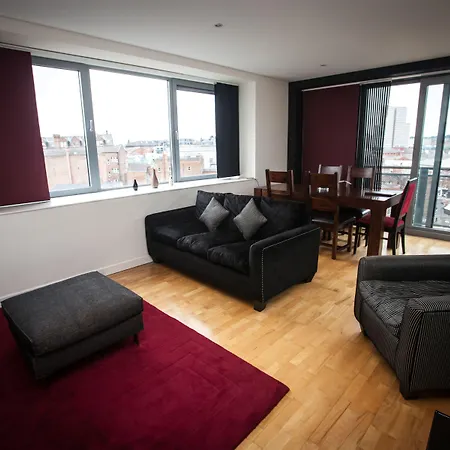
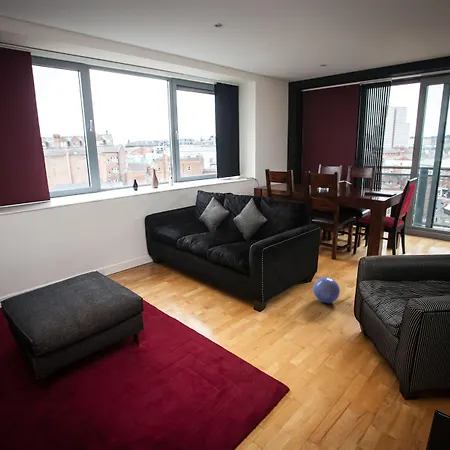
+ ball [312,276,341,304]
